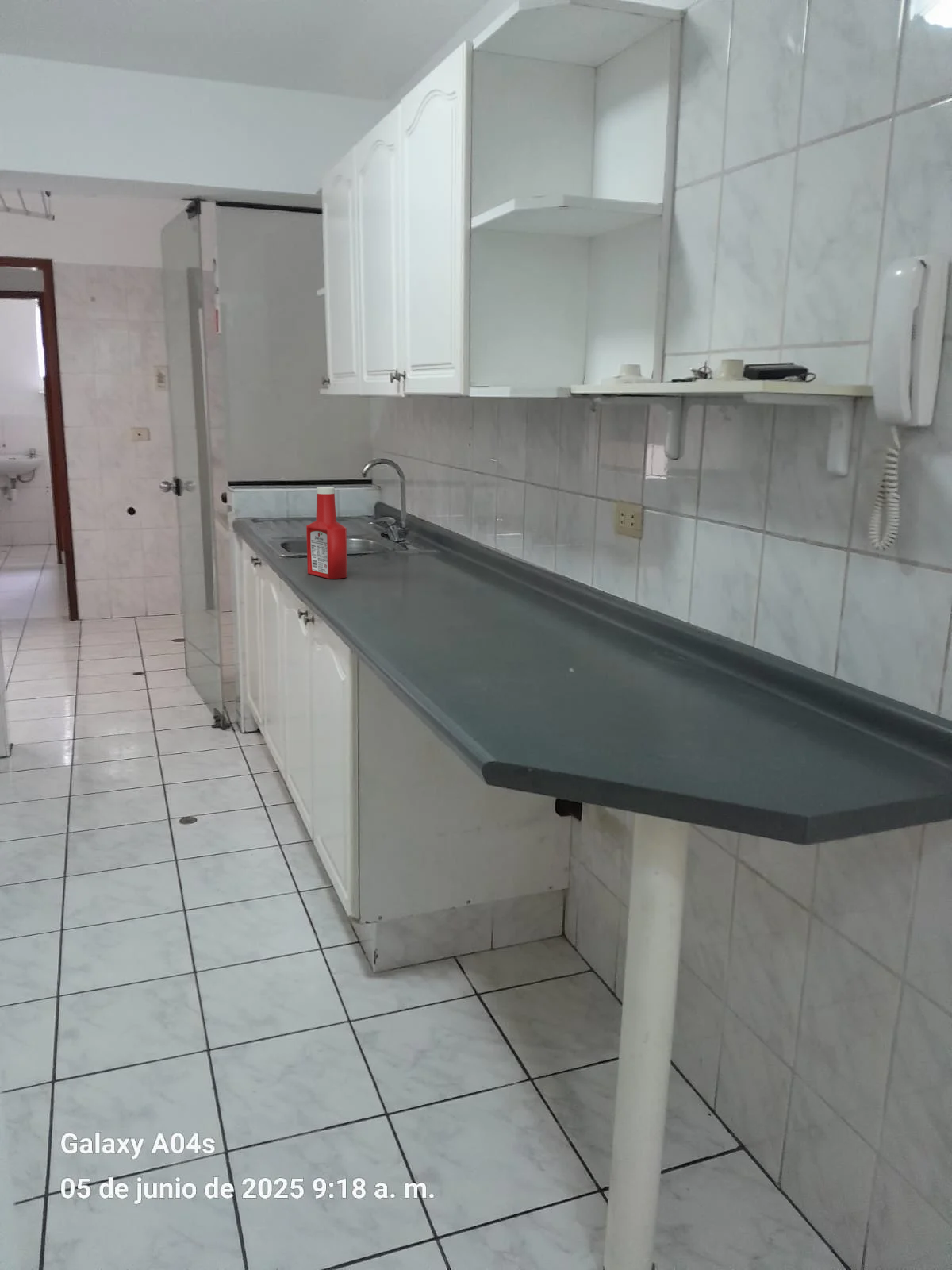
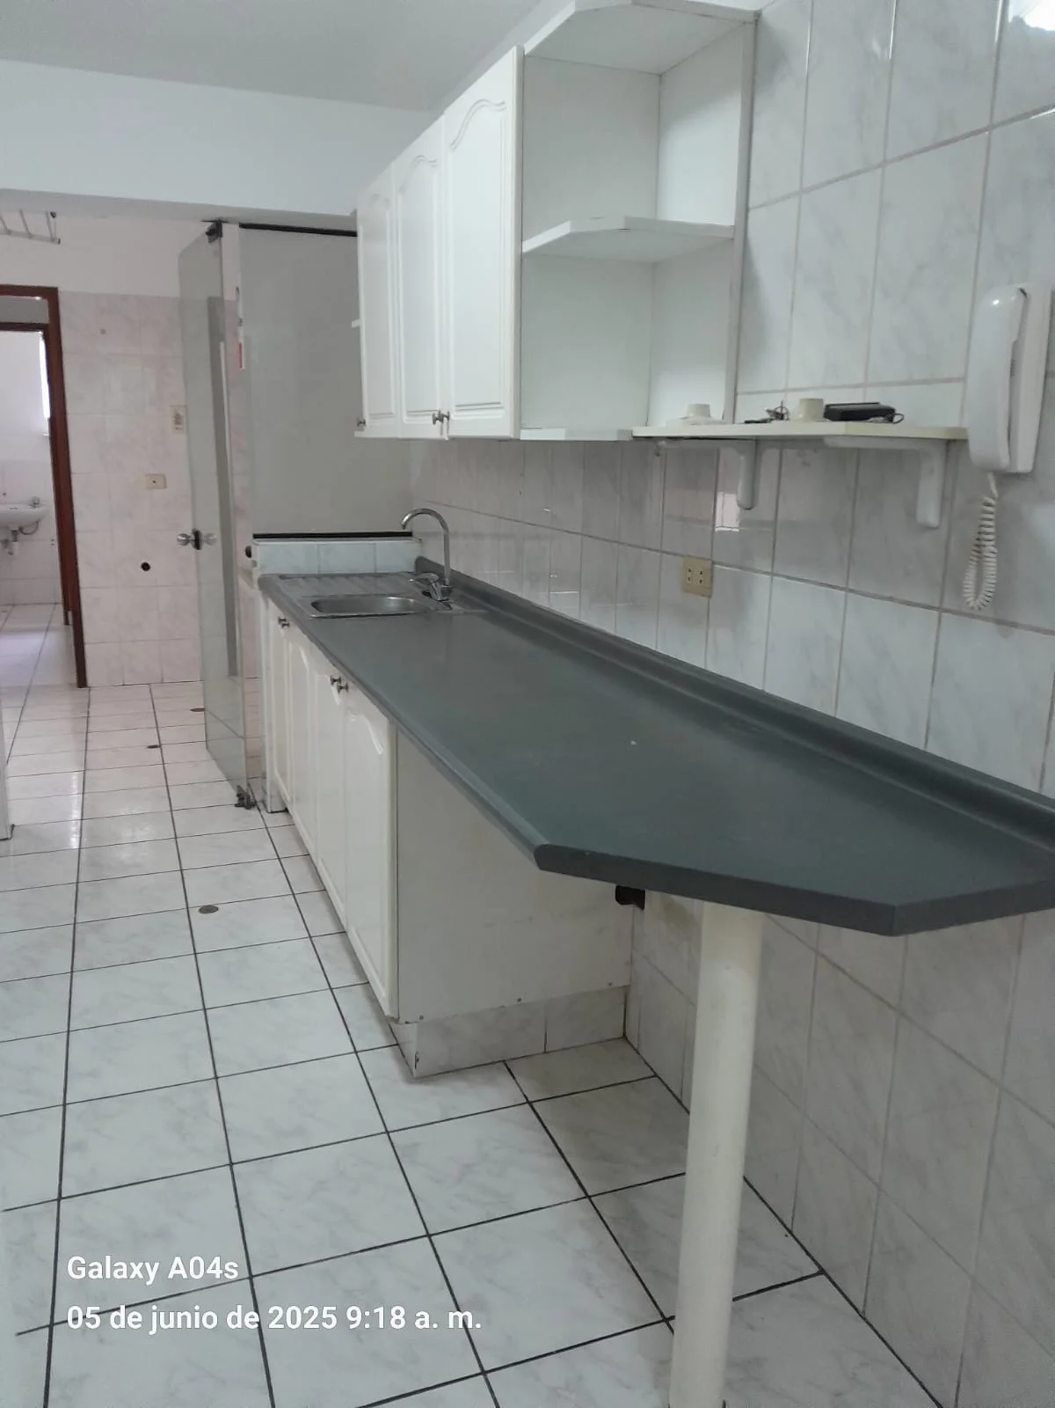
- soap bottle [305,486,348,579]
